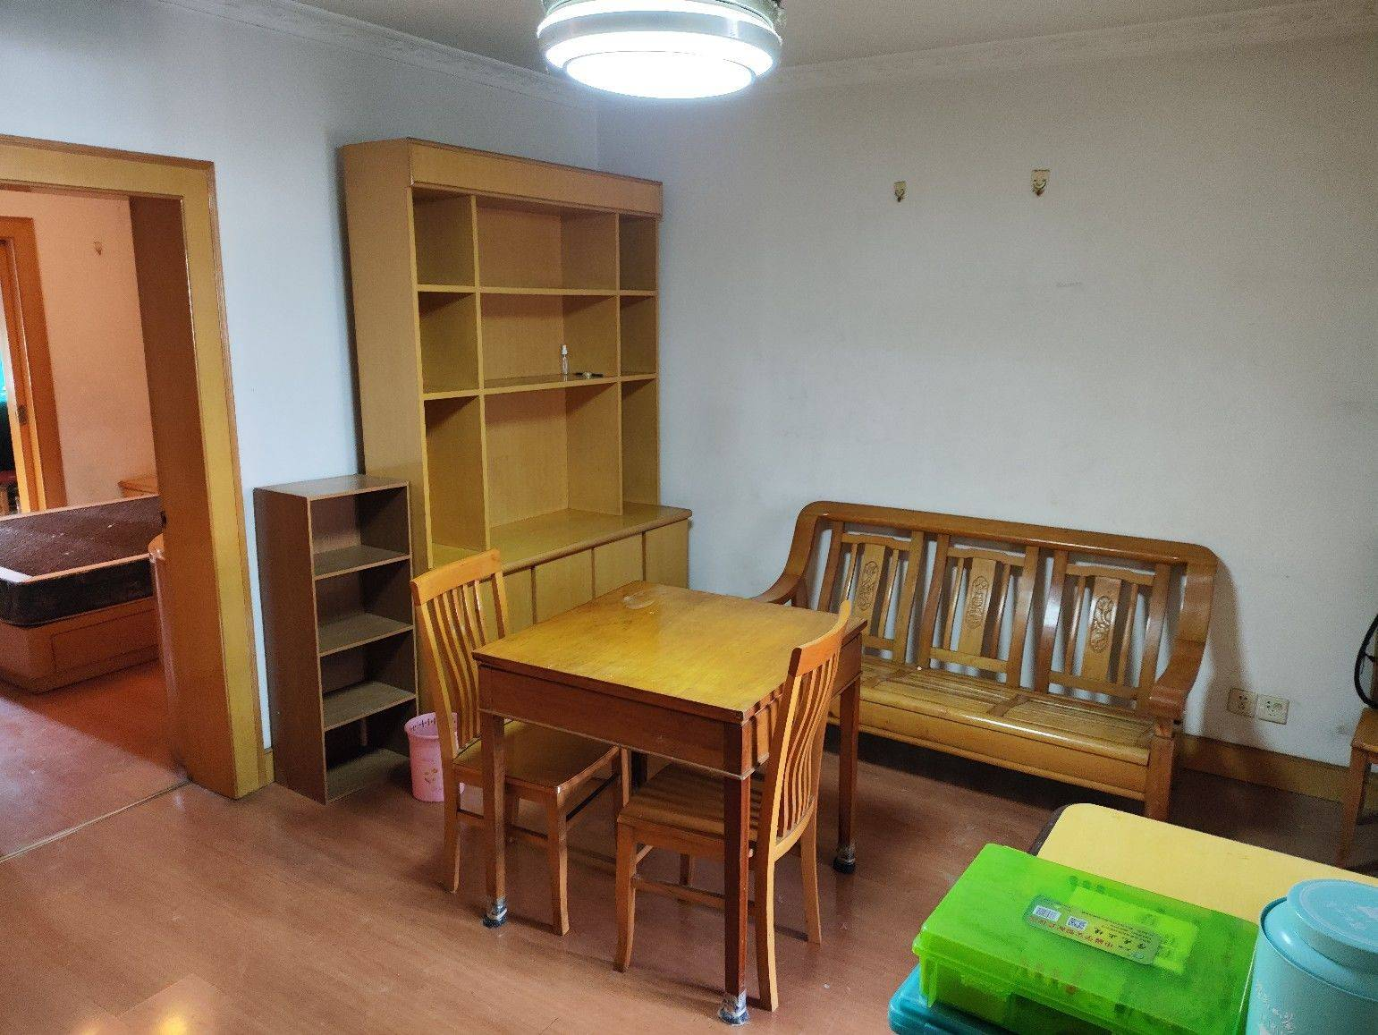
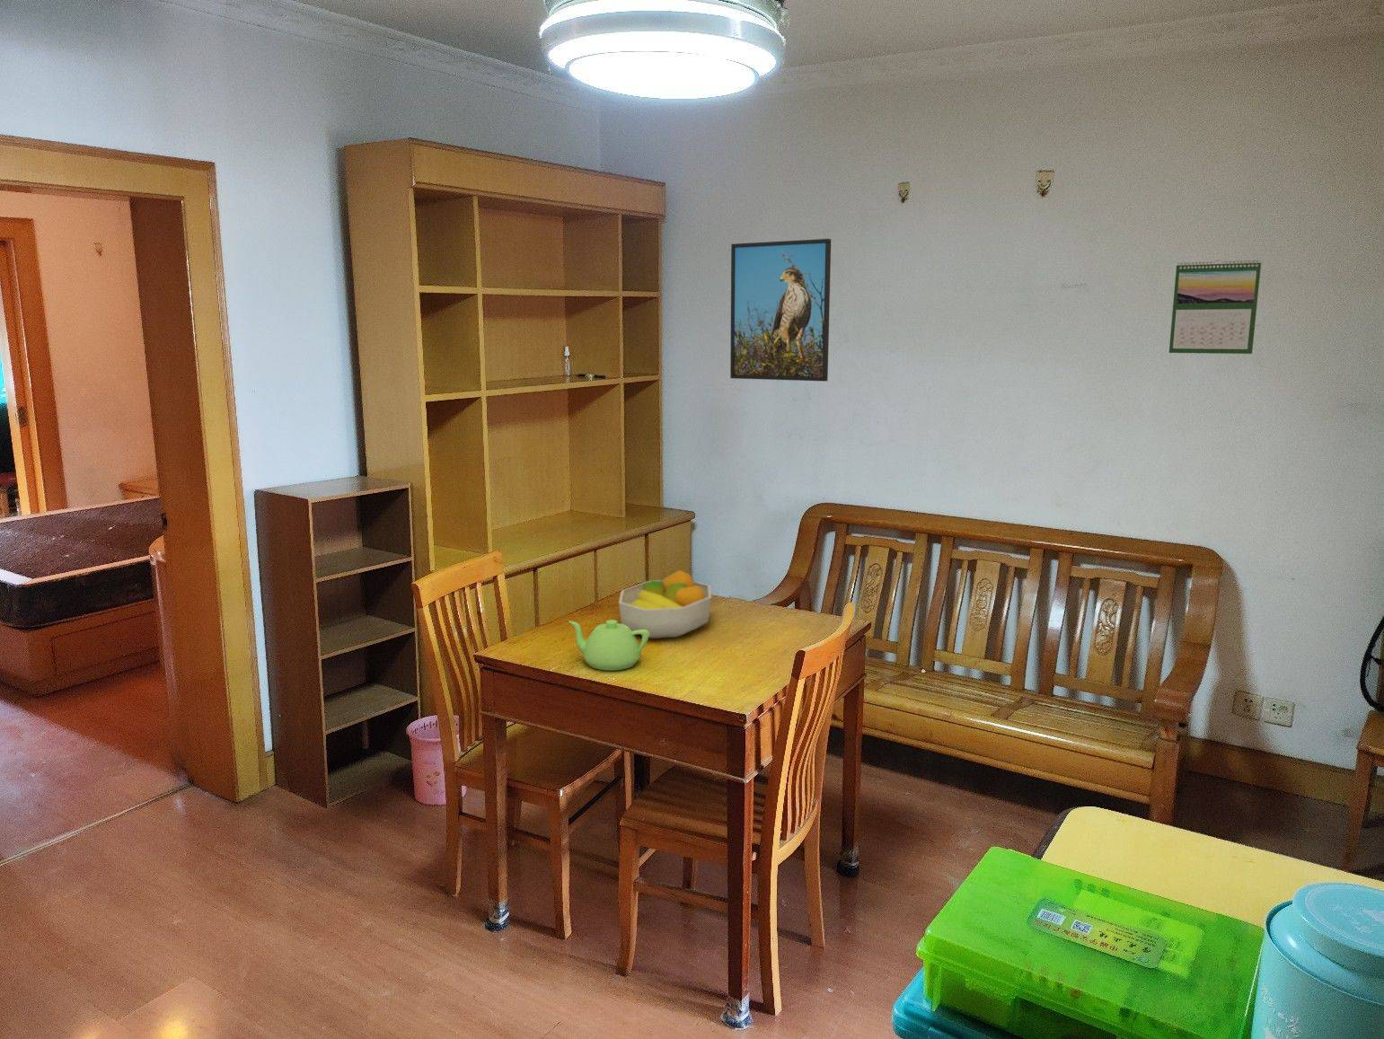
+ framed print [729,238,832,383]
+ teapot [568,619,649,671]
+ calendar [1169,259,1262,355]
+ fruit bowl [618,570,713,640]
